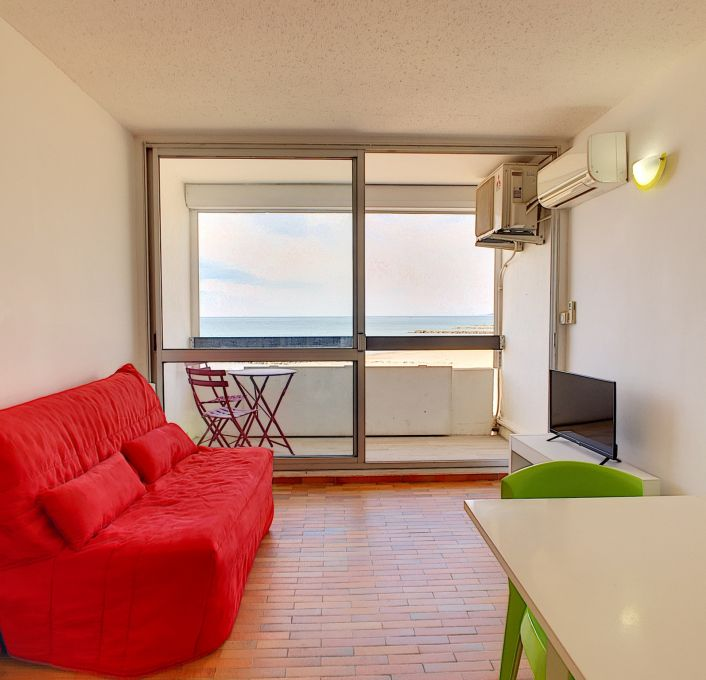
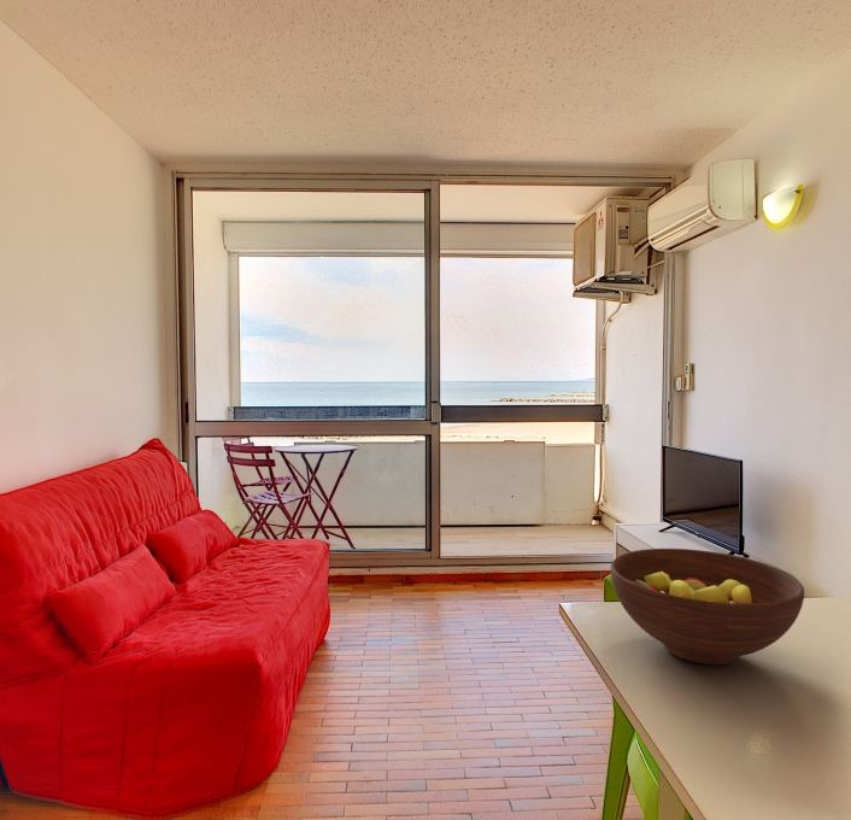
+ fruit bowl [609,547,805,666]
